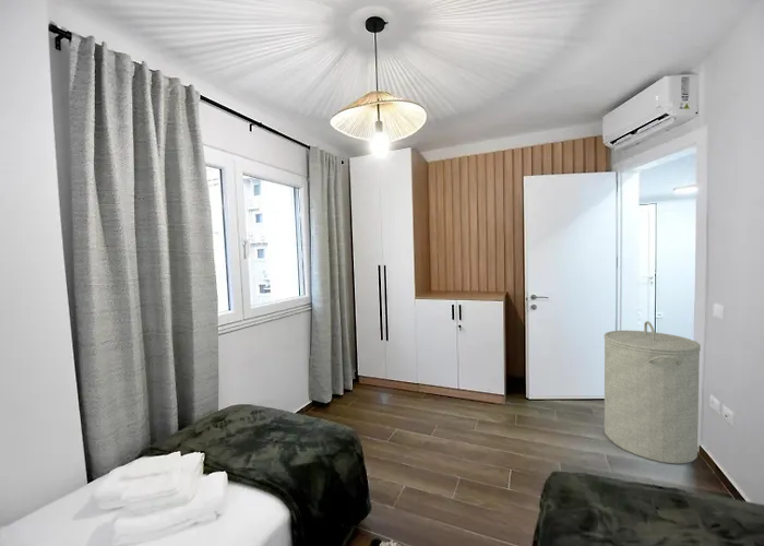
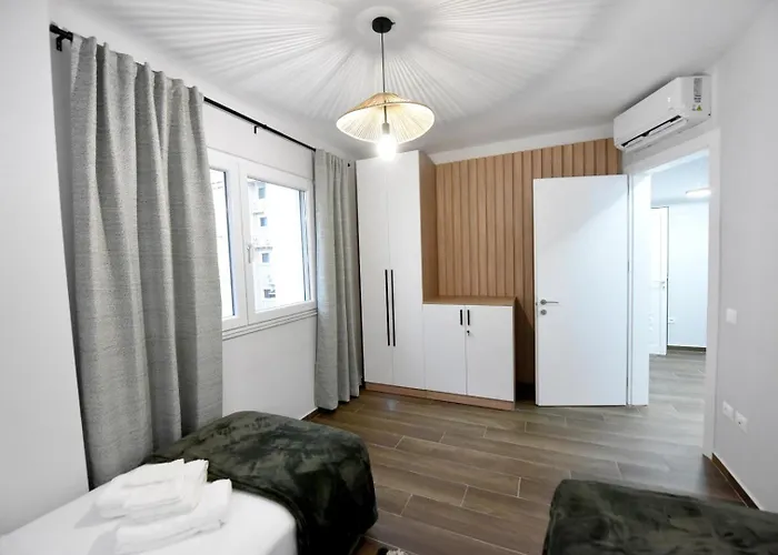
- laundry hamper [602,320,702,465]
